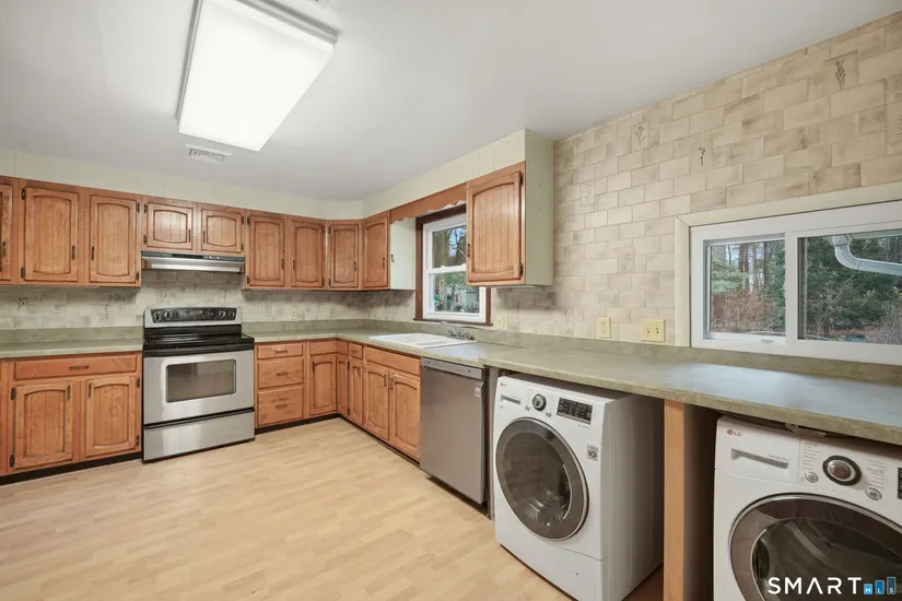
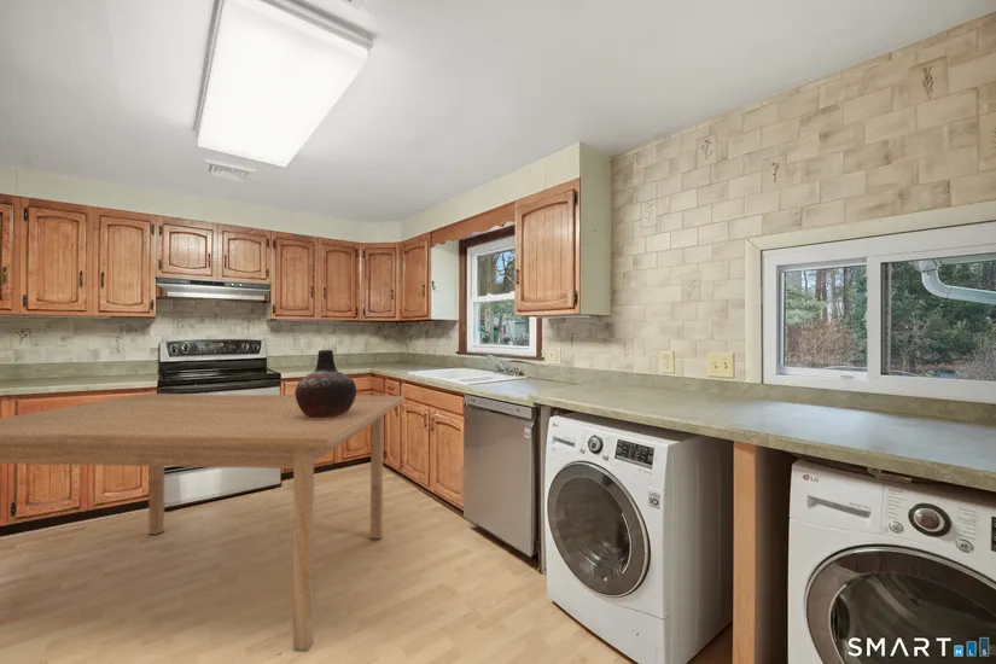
+ table [0,392,404,653]
+ vase [293,349,357,419]
